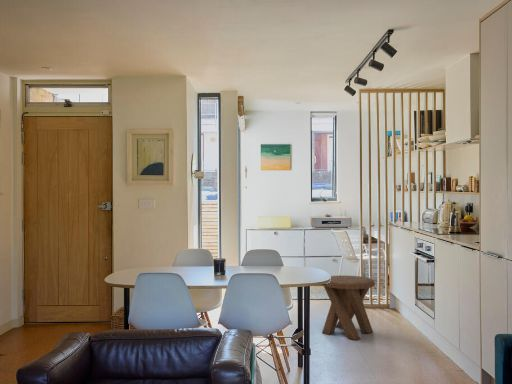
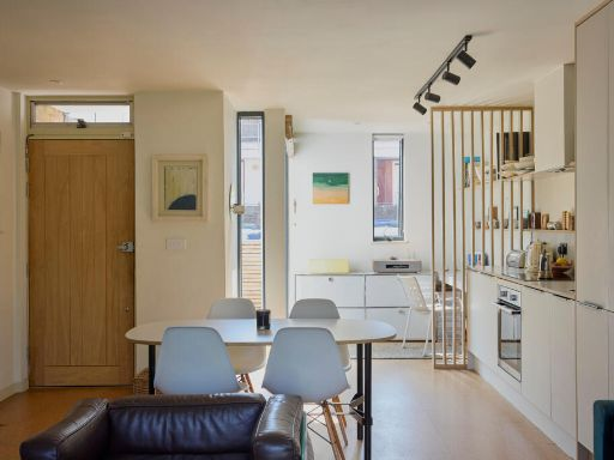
- music stool [321,275,376,341]
